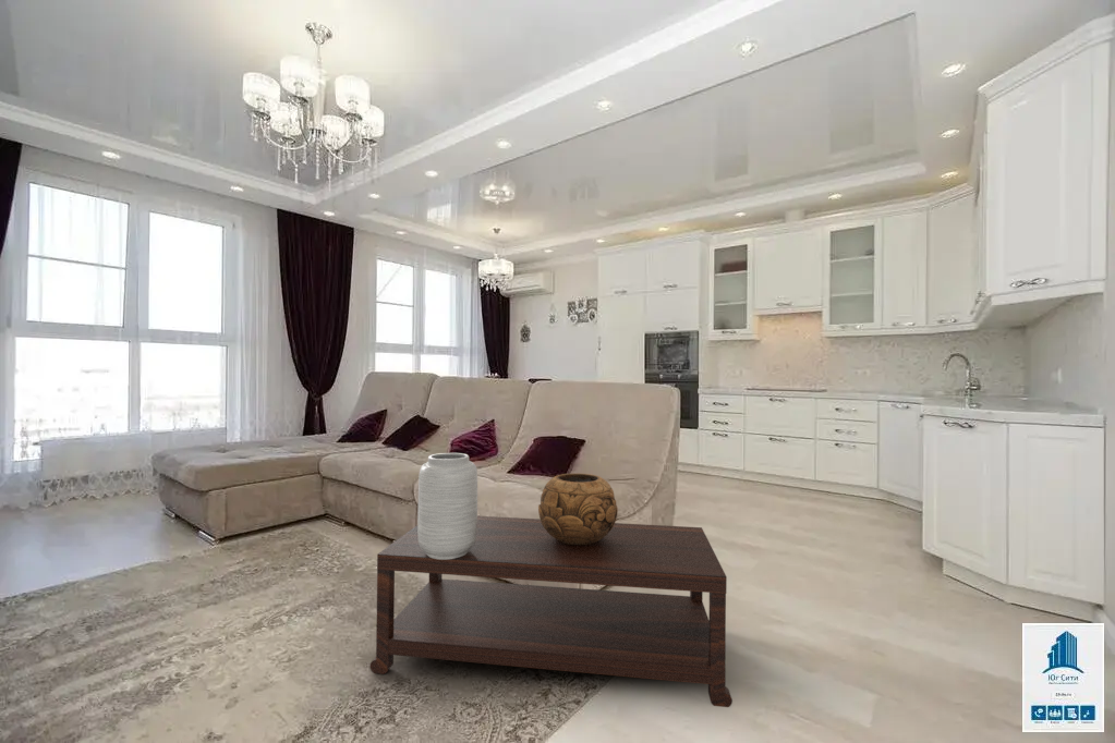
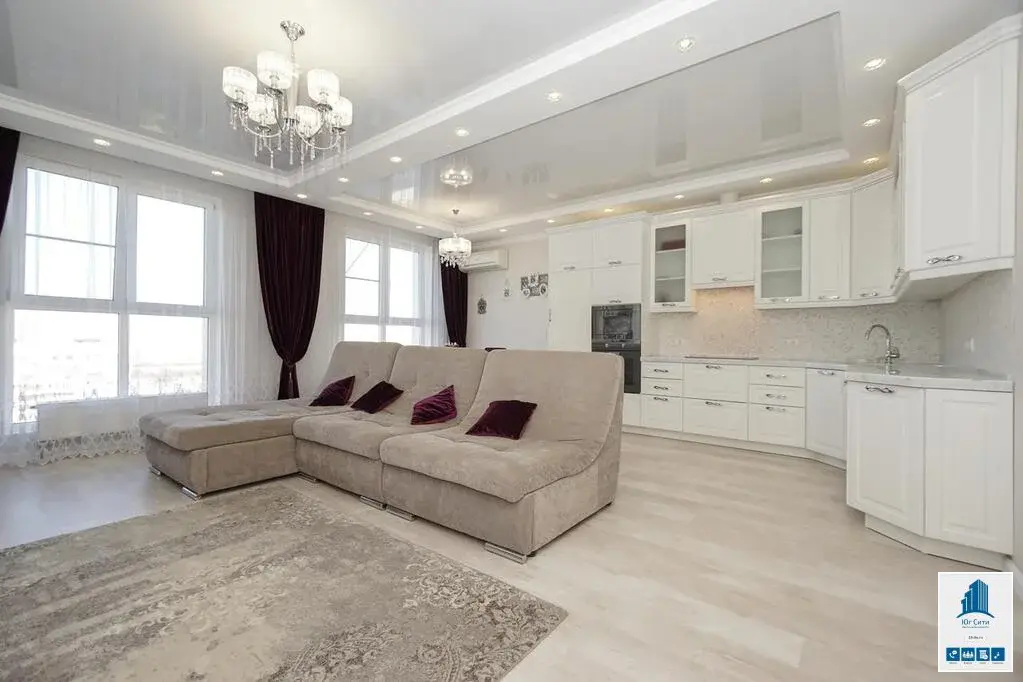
- coffee table [368,515,734,708]
- decorative bowl [537,472,619,546]
- vase [416,452,478,560]
